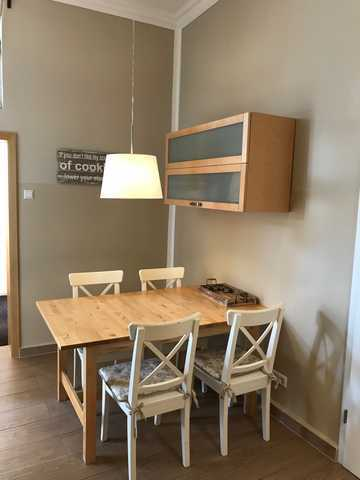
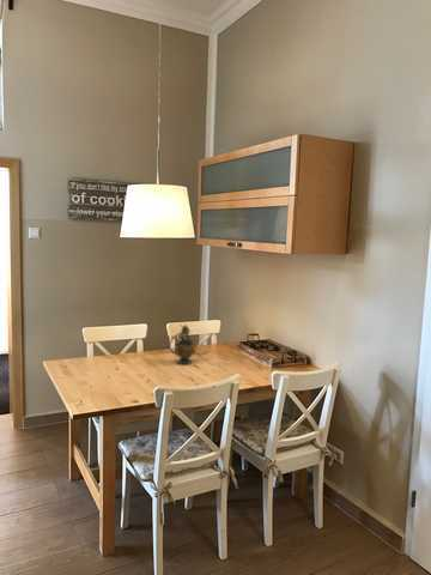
+ teapot [168,323,210,365]
